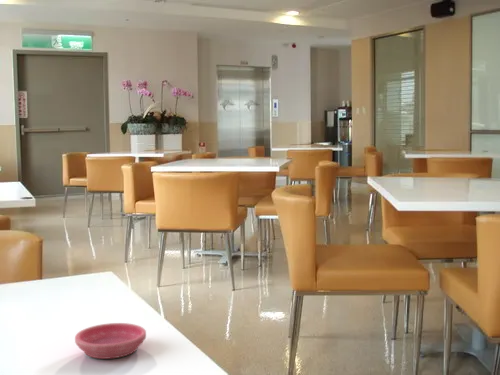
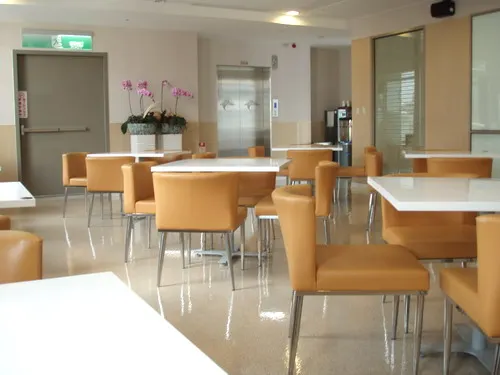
- saucer [74,322,147,360]
